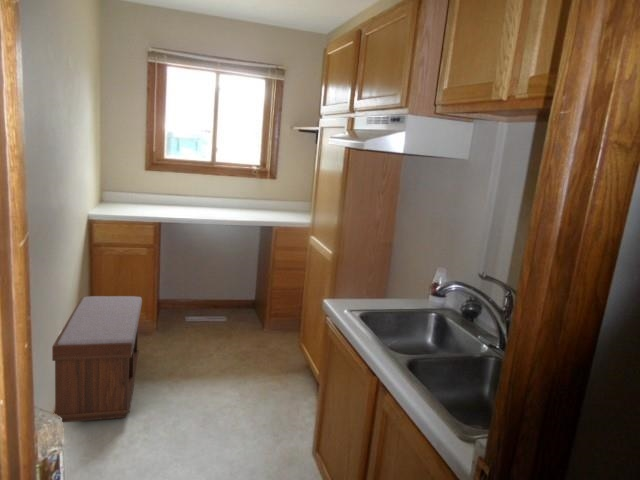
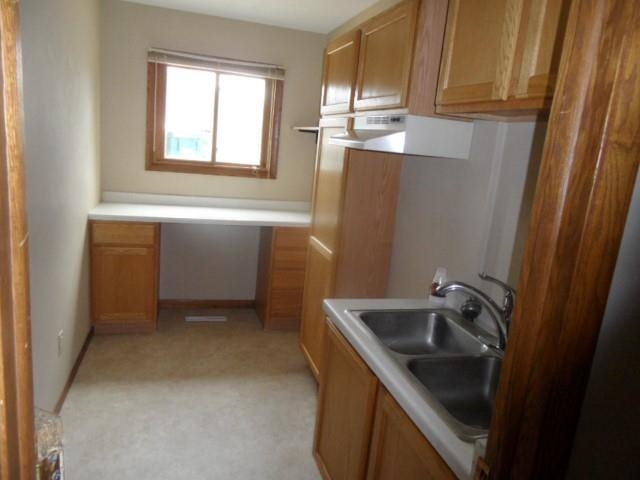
- bench [51,295,143,424]
